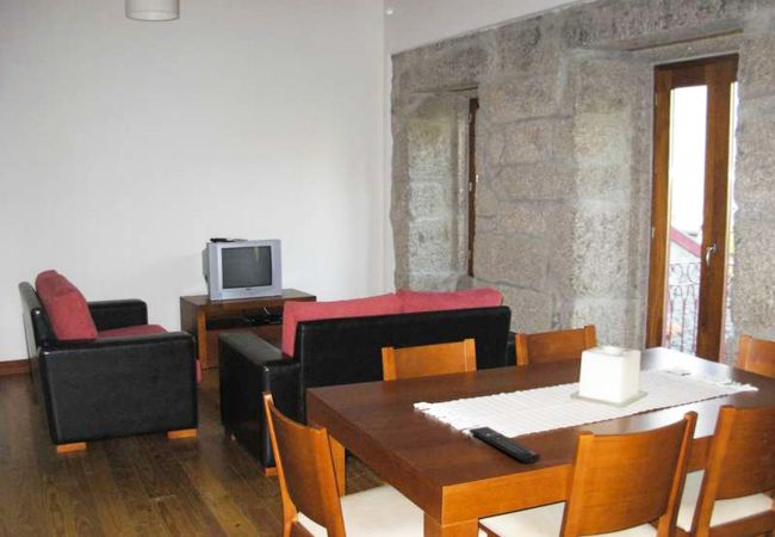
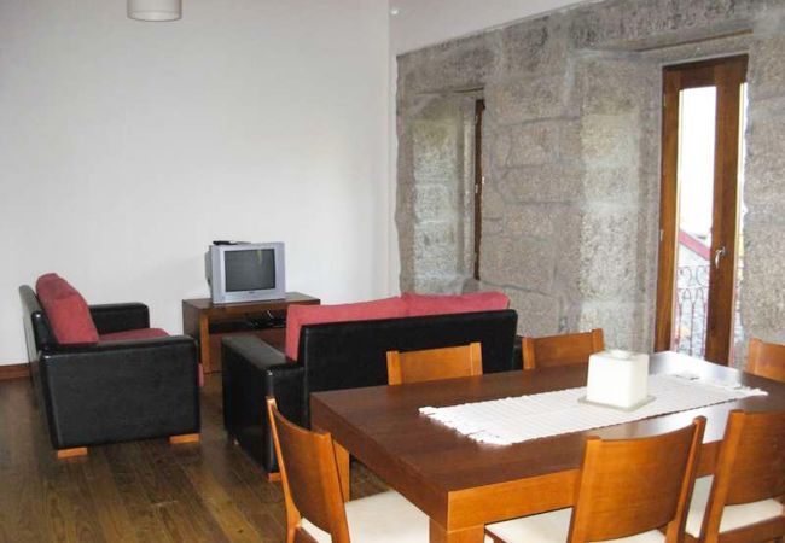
- remote control [469,426,541,464]
